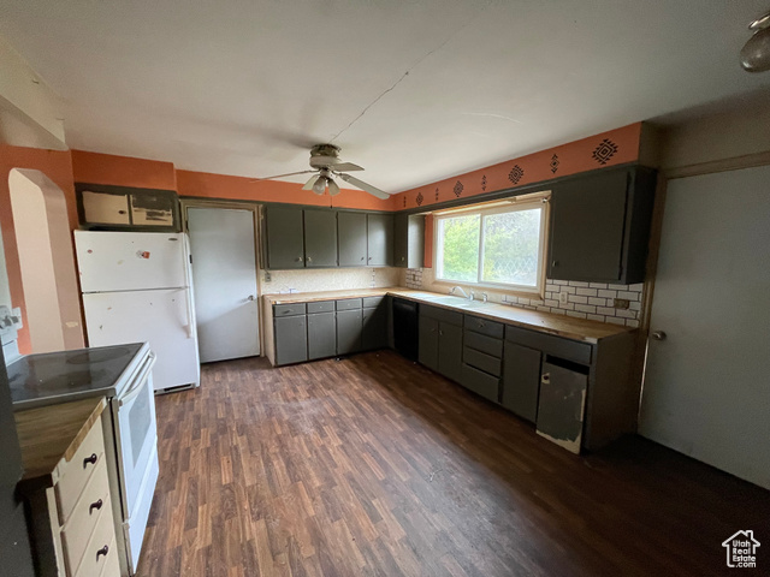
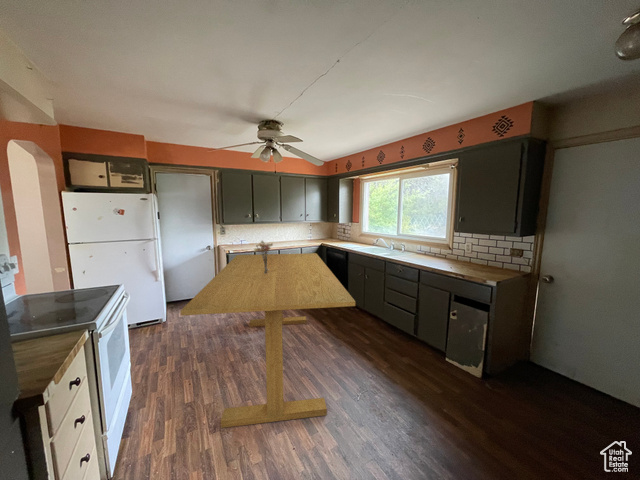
+ bouquet [253,240,274,274]
+ dining table [180,252,356,429]
